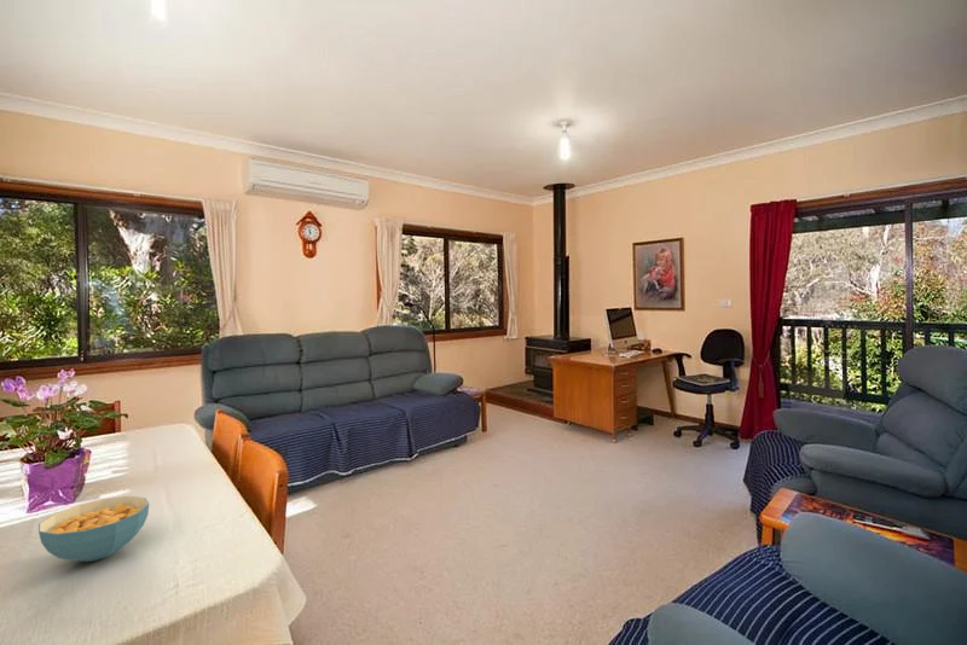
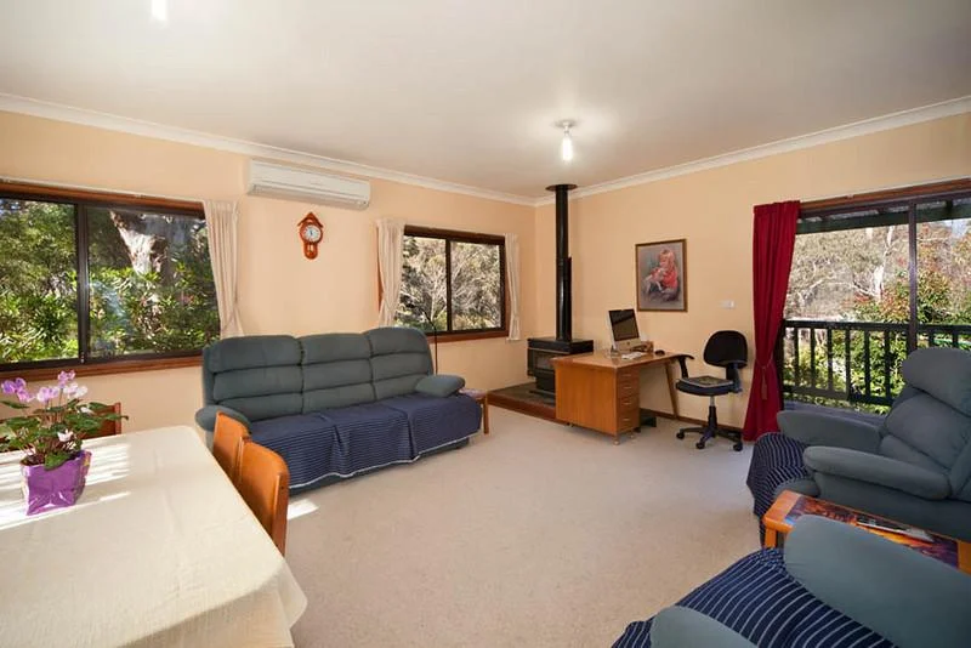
- cereal bowl [37,495,150,563]
